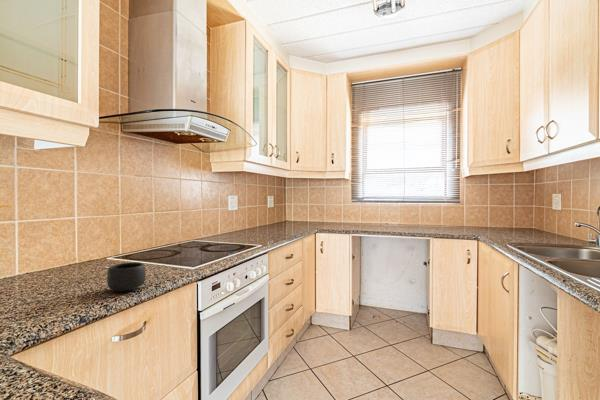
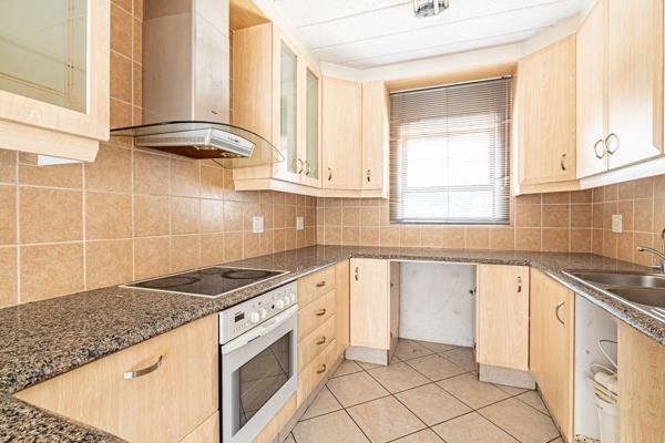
- mug [106,261,147,293]
